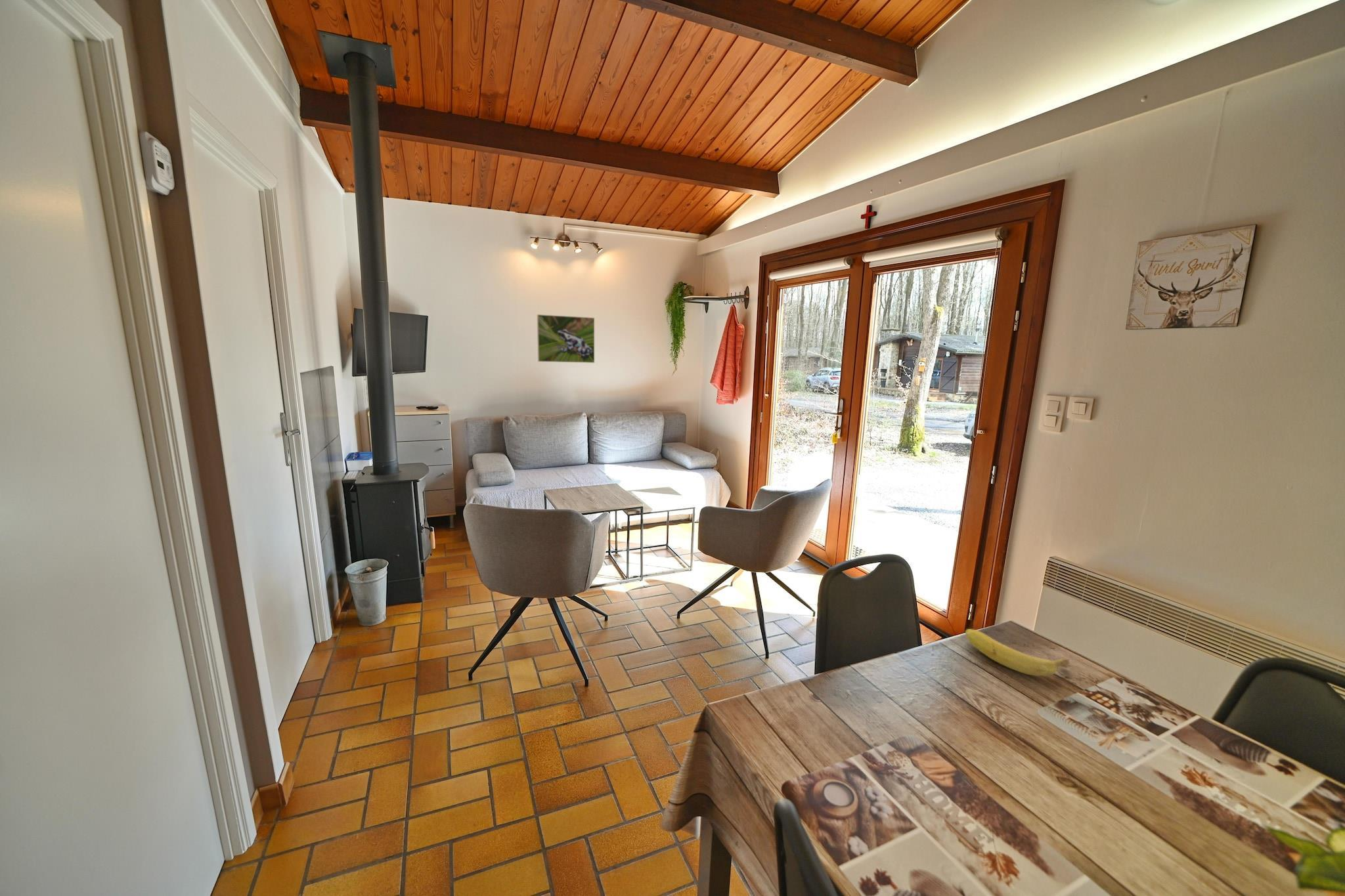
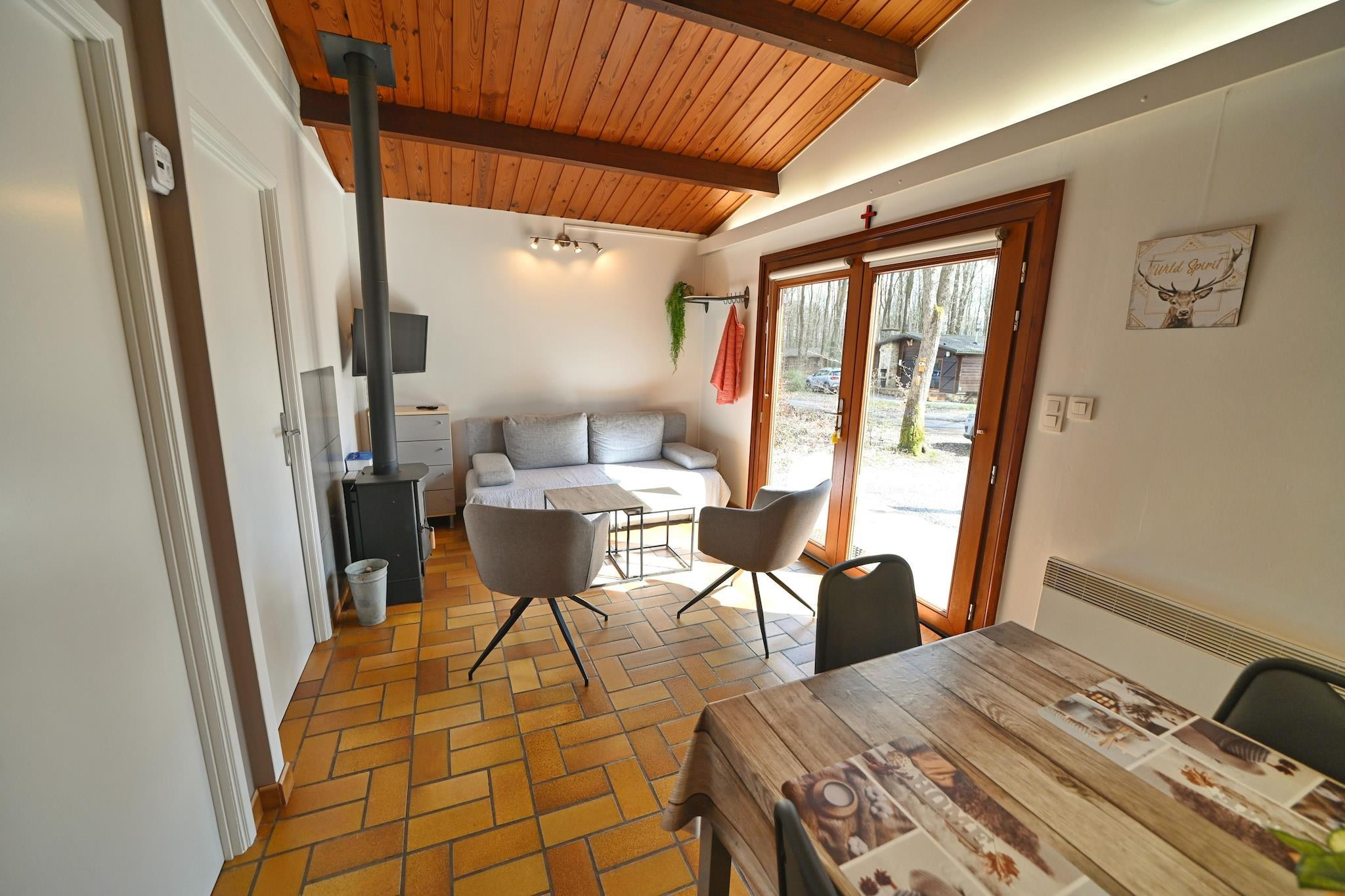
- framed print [537,314,595,364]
- fruit [965,628,1070,677]
